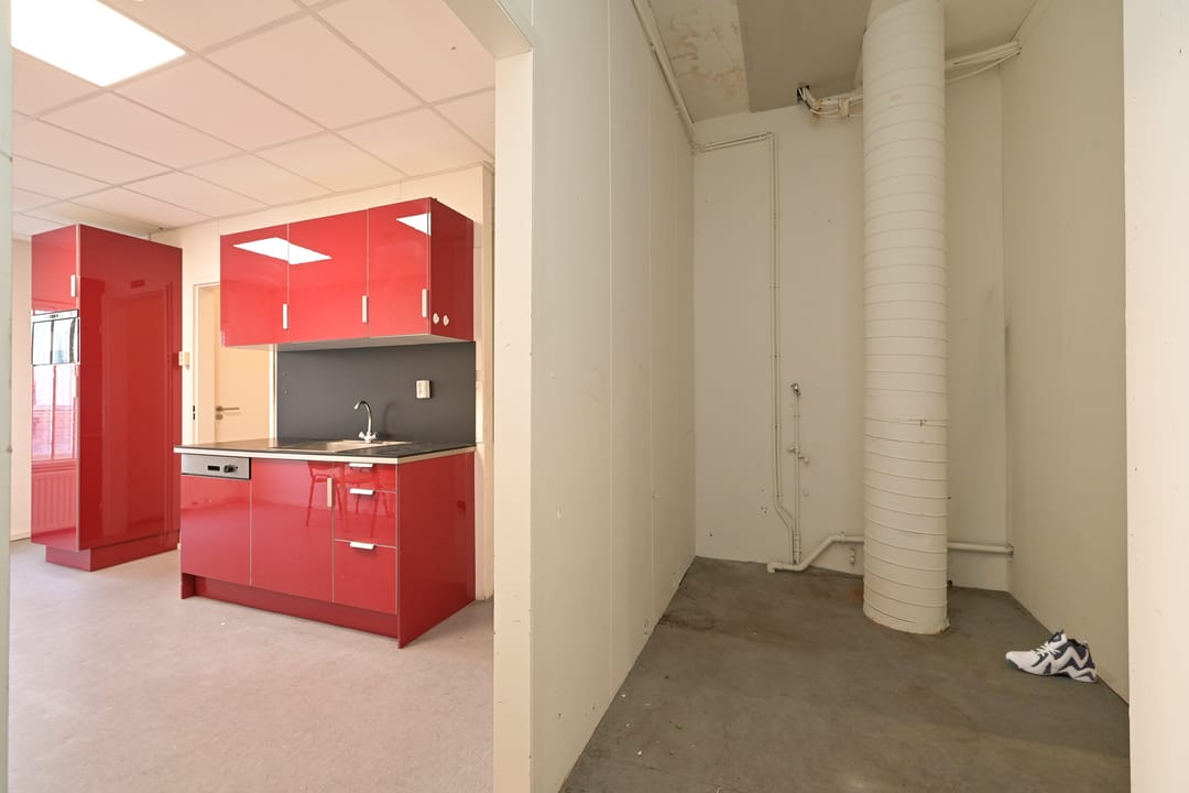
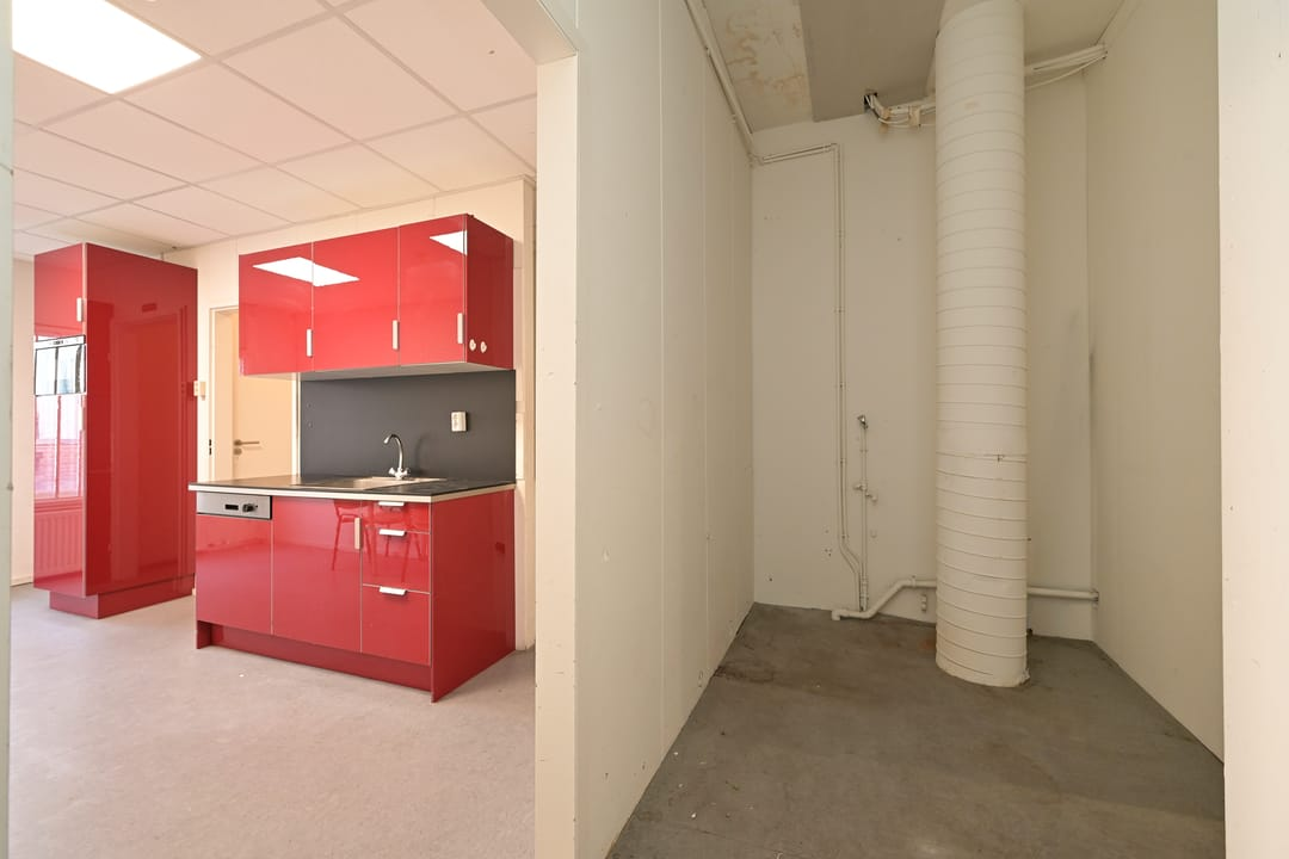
- sneaker [1005,628,1098,683]
